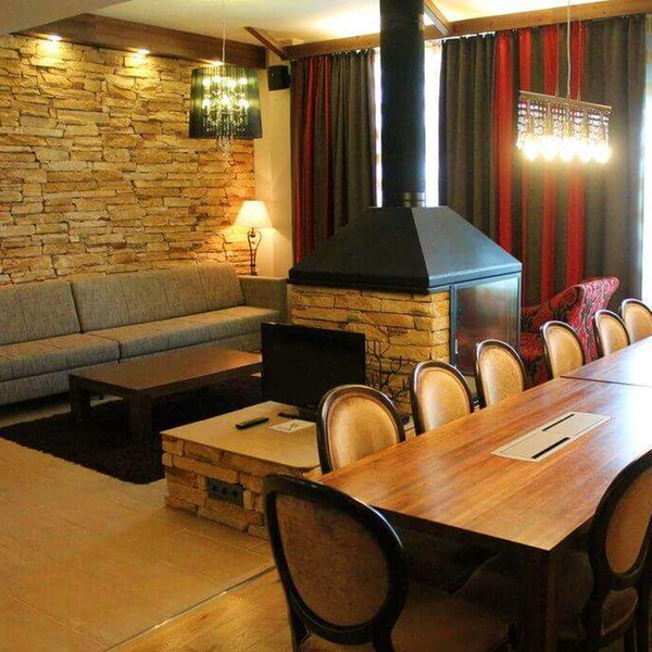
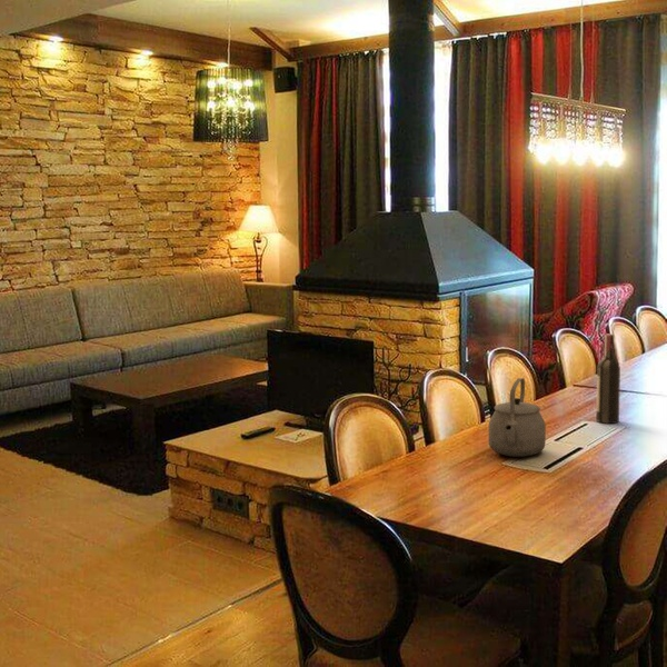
+ tea kettle [487,377,547,458]
+ wine bottle [595,332,621,425]
